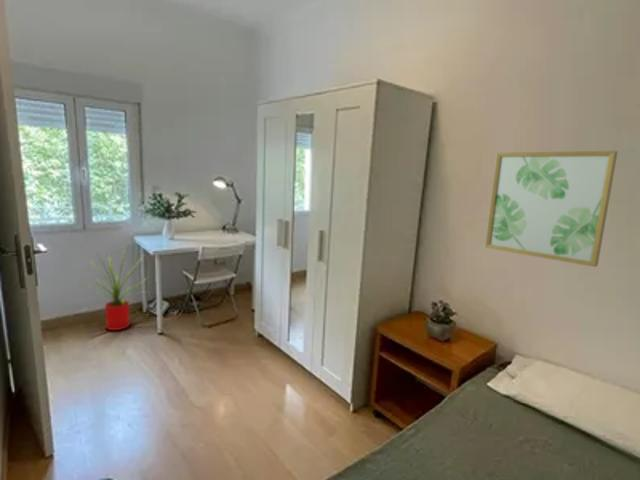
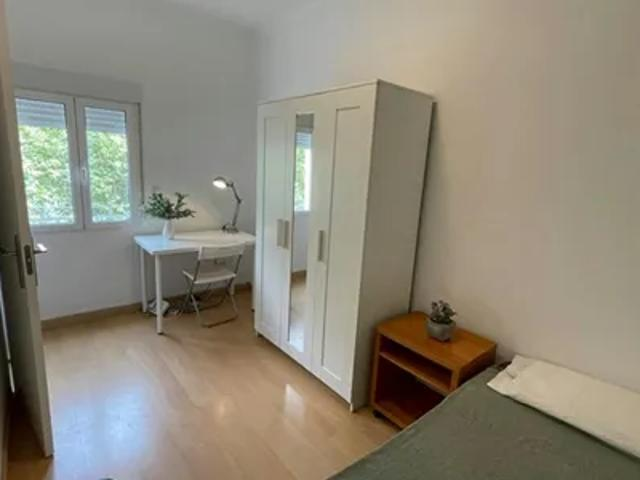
- house plant [81,246,150,331]
- wall art [484,150,619,268]
